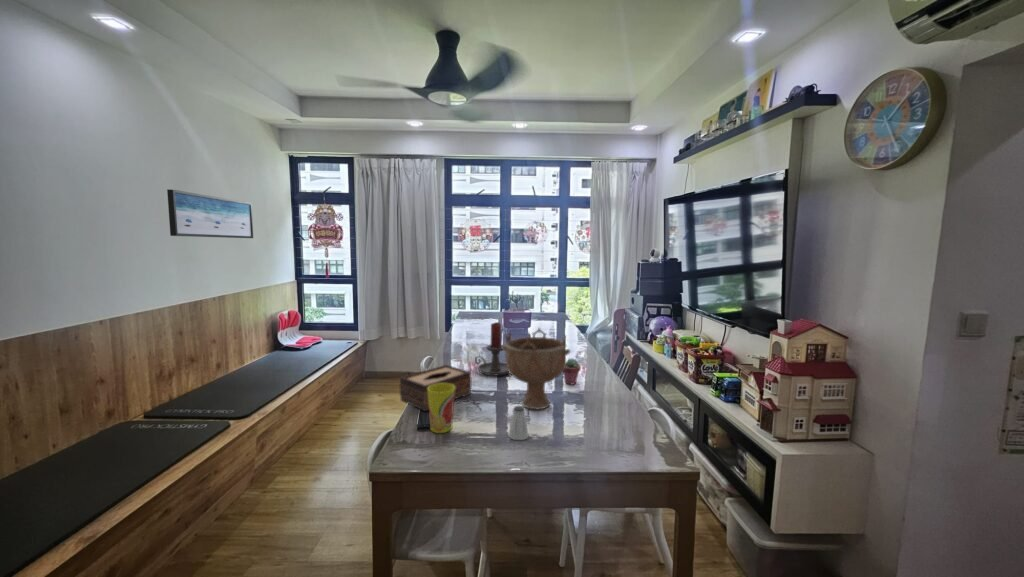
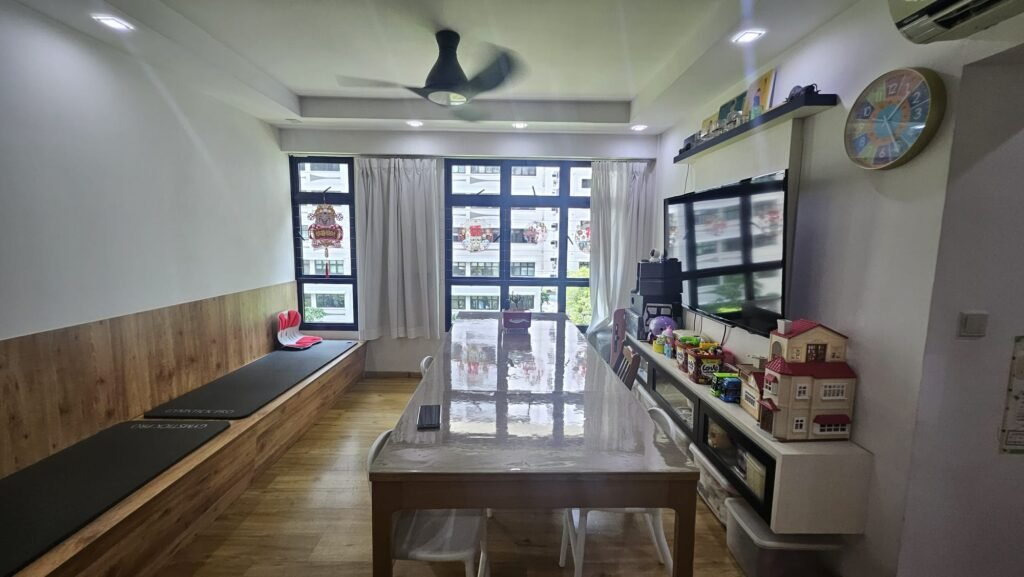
- cup [428,383,455,434]
- saltshaker [507,405,530,441]
- wall art [166,188,254,239]
- potted succulent [562,357,582,386]
- candle holder [474,321,510,376]
- tissue box [399,364,472,412]
- decorative bowl [502,327,572,410]
